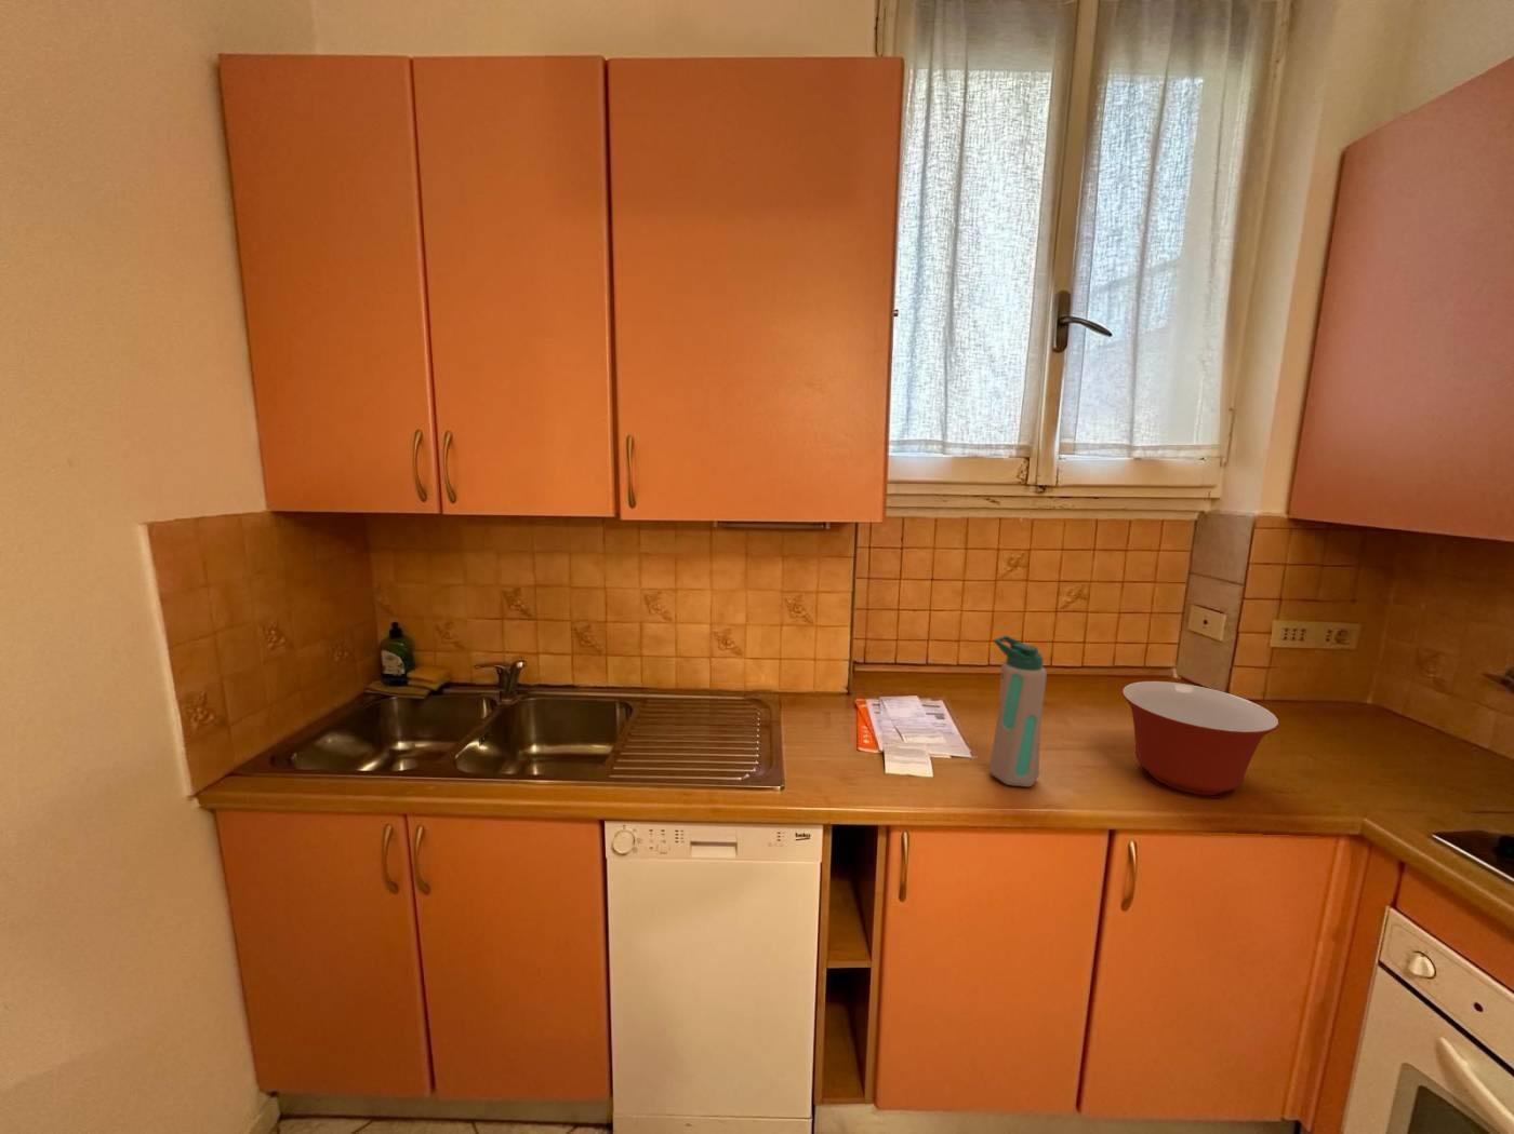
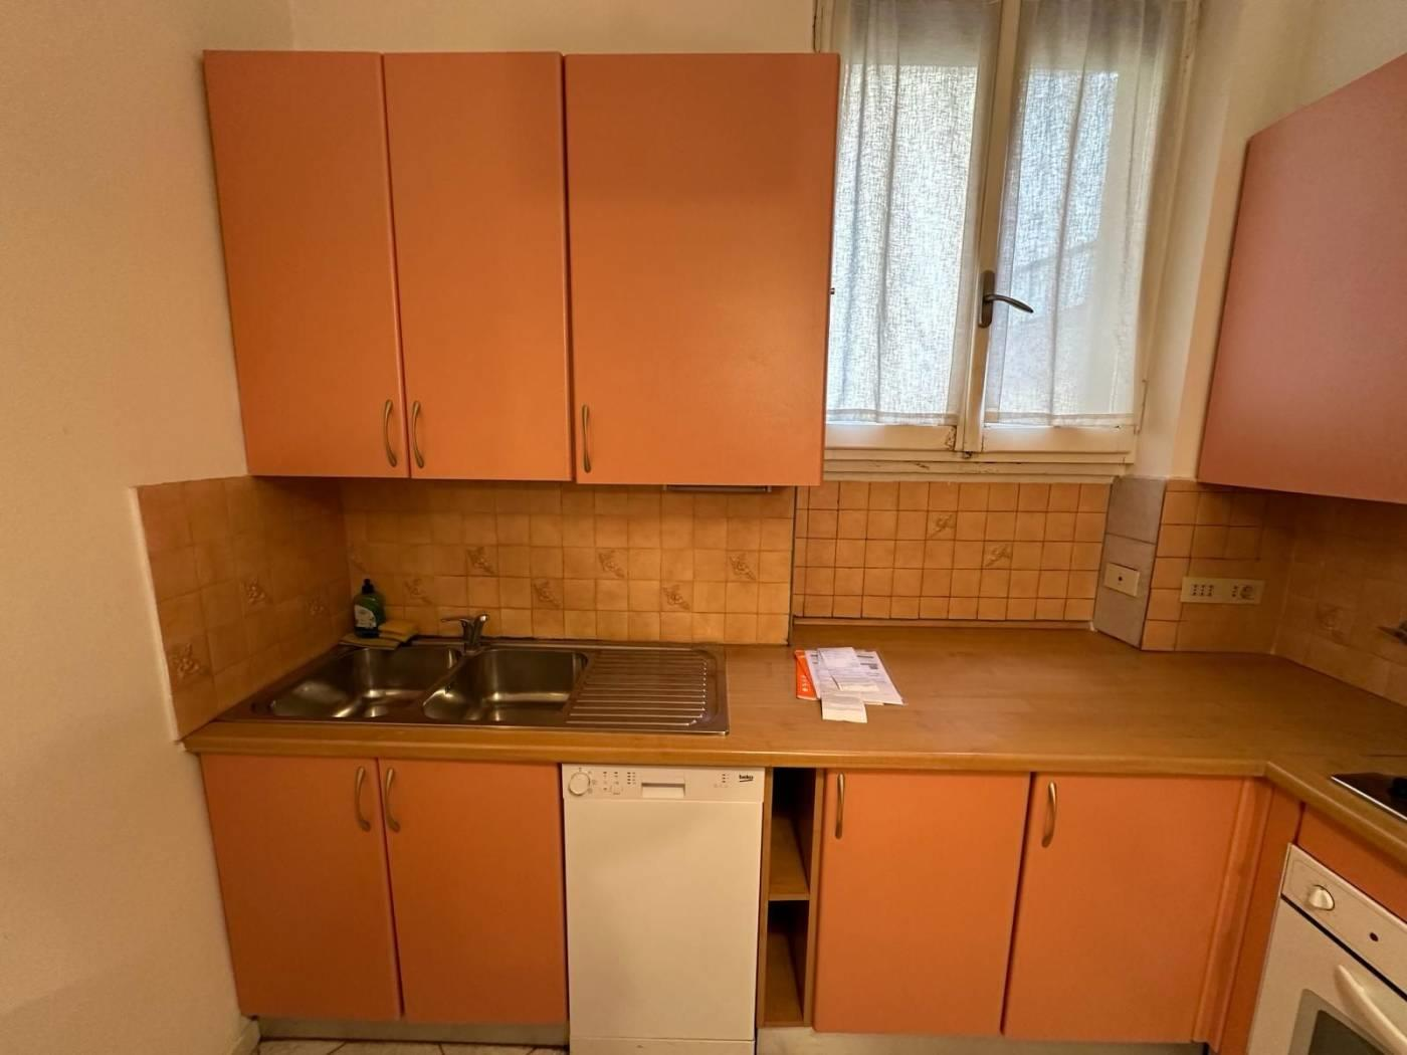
- water bottle [988,634,1048,789]
- mixing bowl [1121,680,1280,796]
